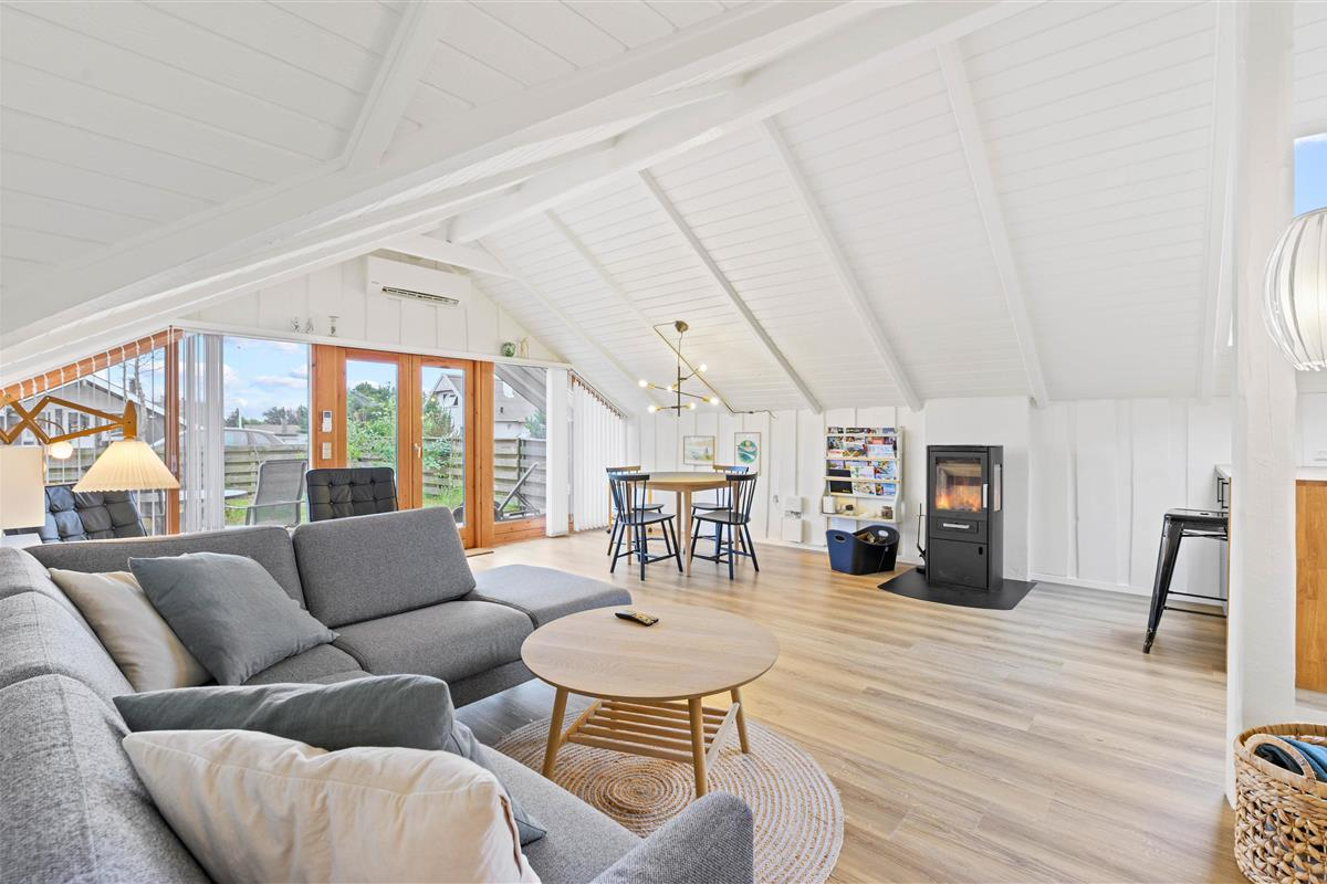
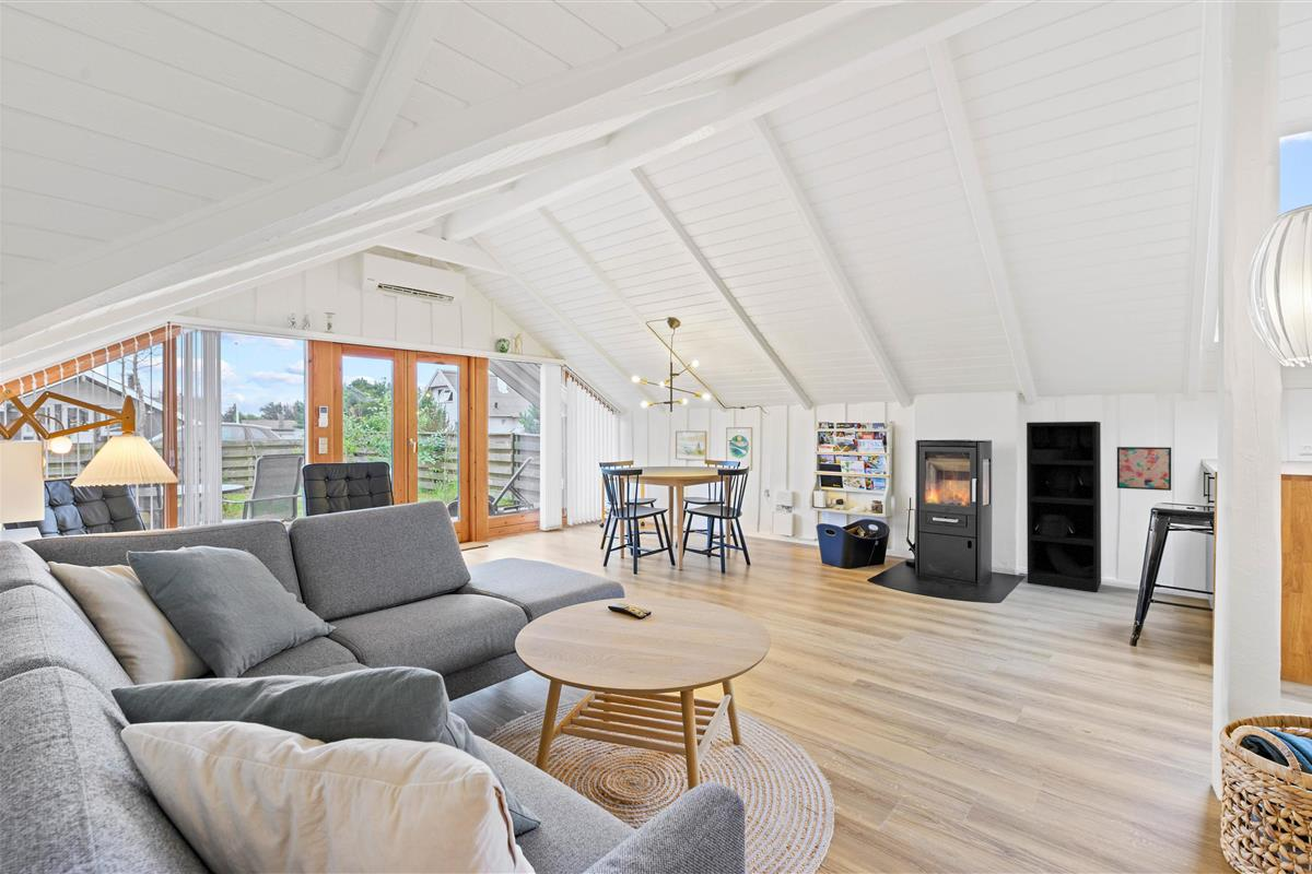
+ wall art [1116,446,1172,492]
+ shelving unit [1026,421,1102,593]
